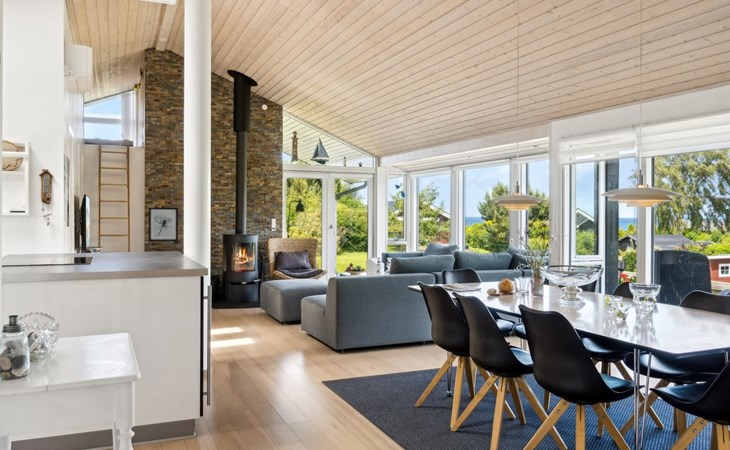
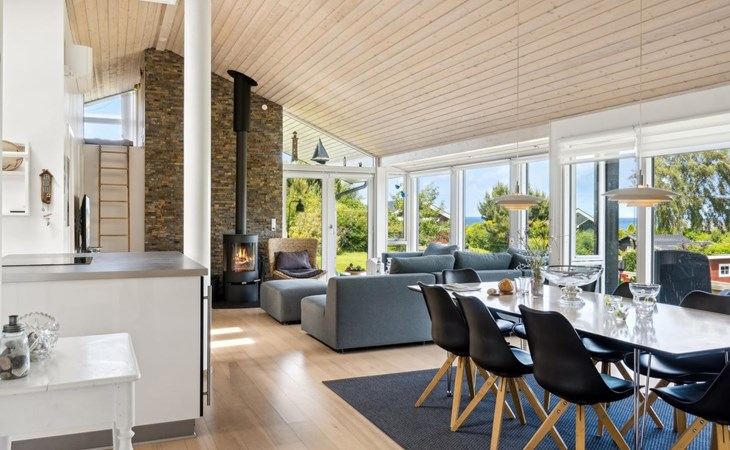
- wall art [148,206,179,242]
